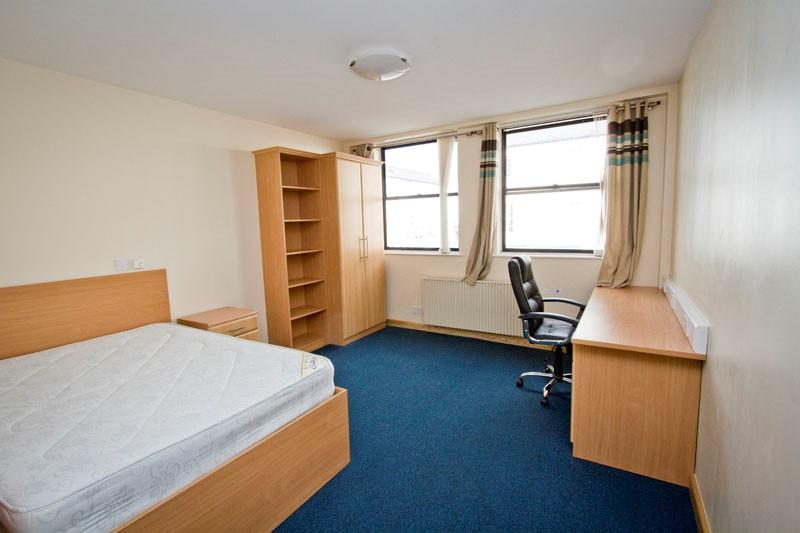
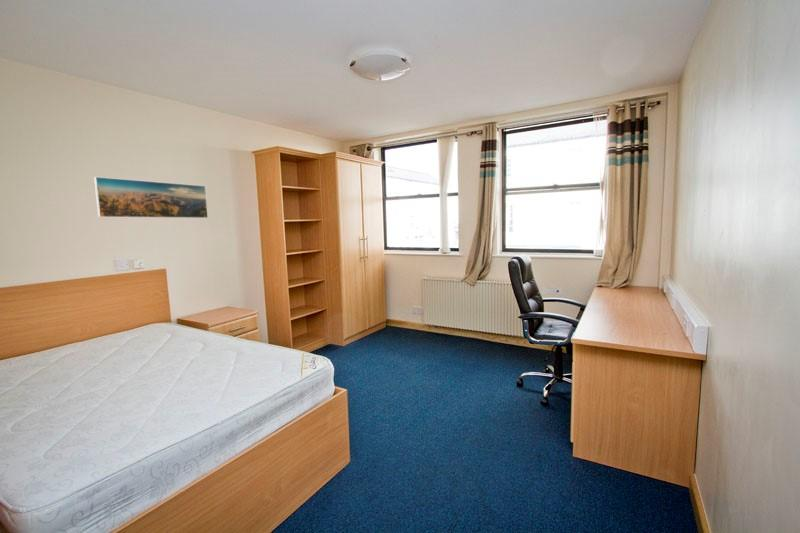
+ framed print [93,176,209,219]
